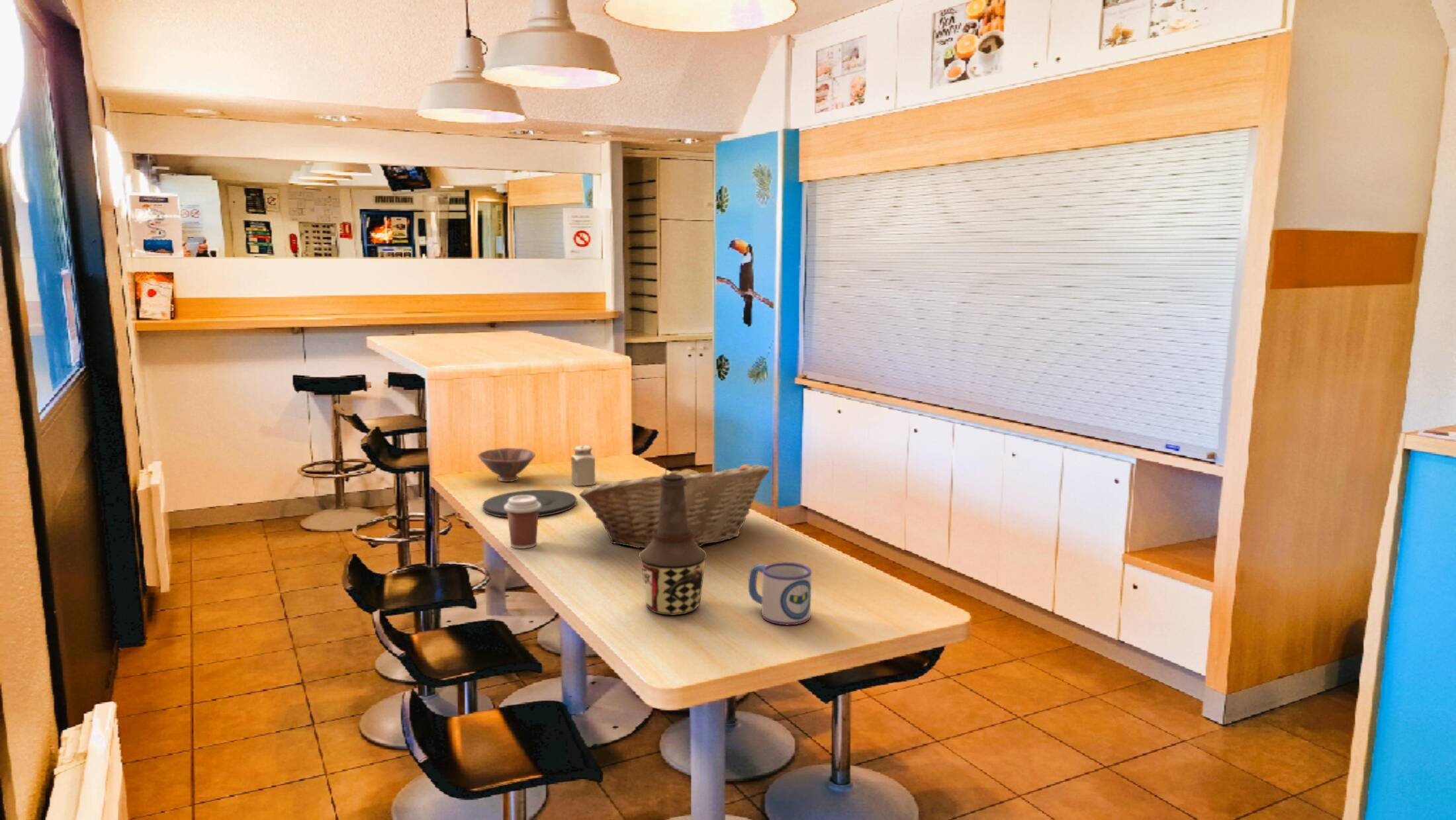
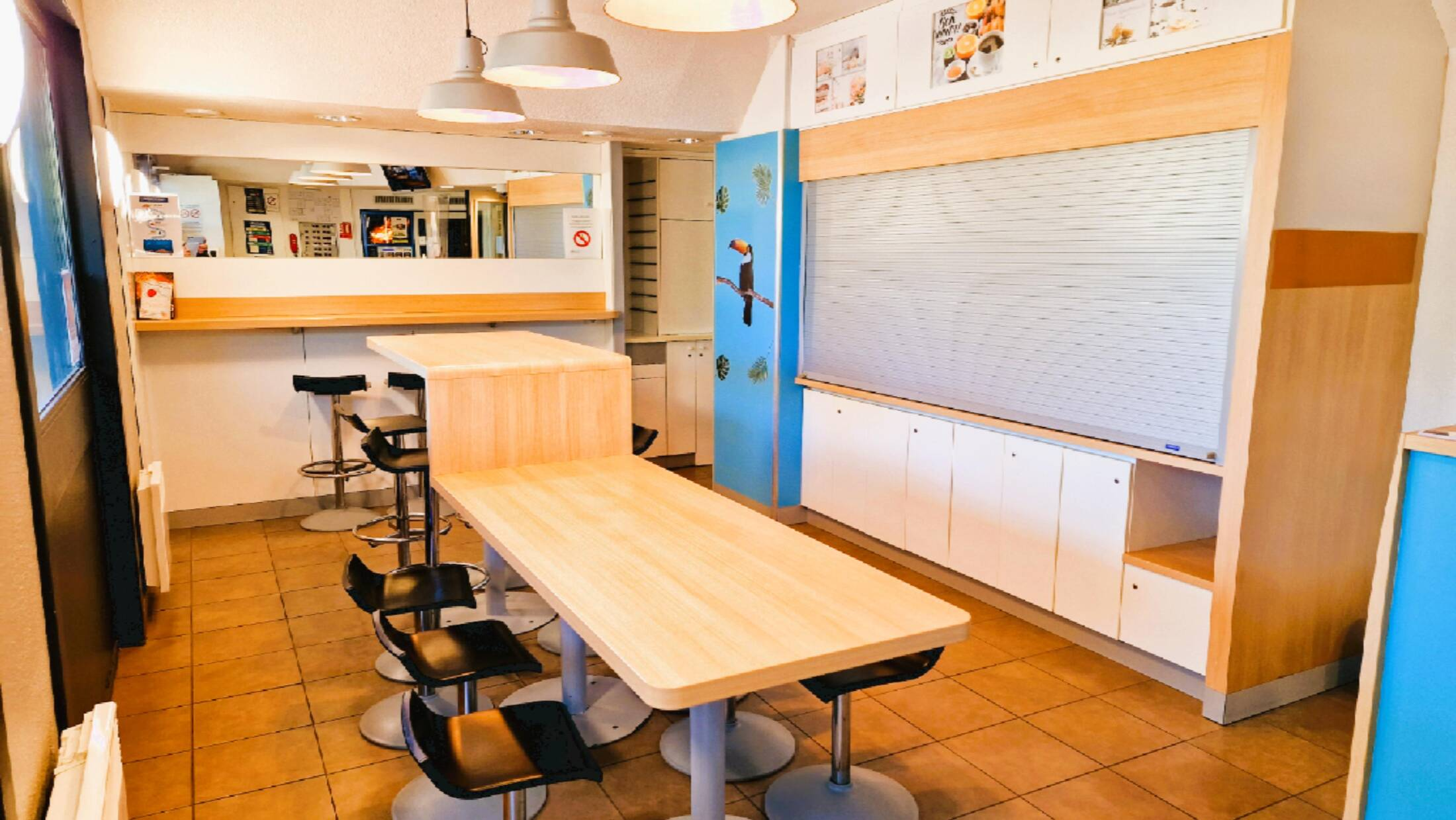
- plate [482,489,577,518]
- mug [748,561,812,626]
- coffee cup [504,496,541,549]
- bowl [477,447,536,482]
- bottle [638,474,707,616]
- fruit basket [578,463,770,549]
- salt shaker [570,445,596,486]
